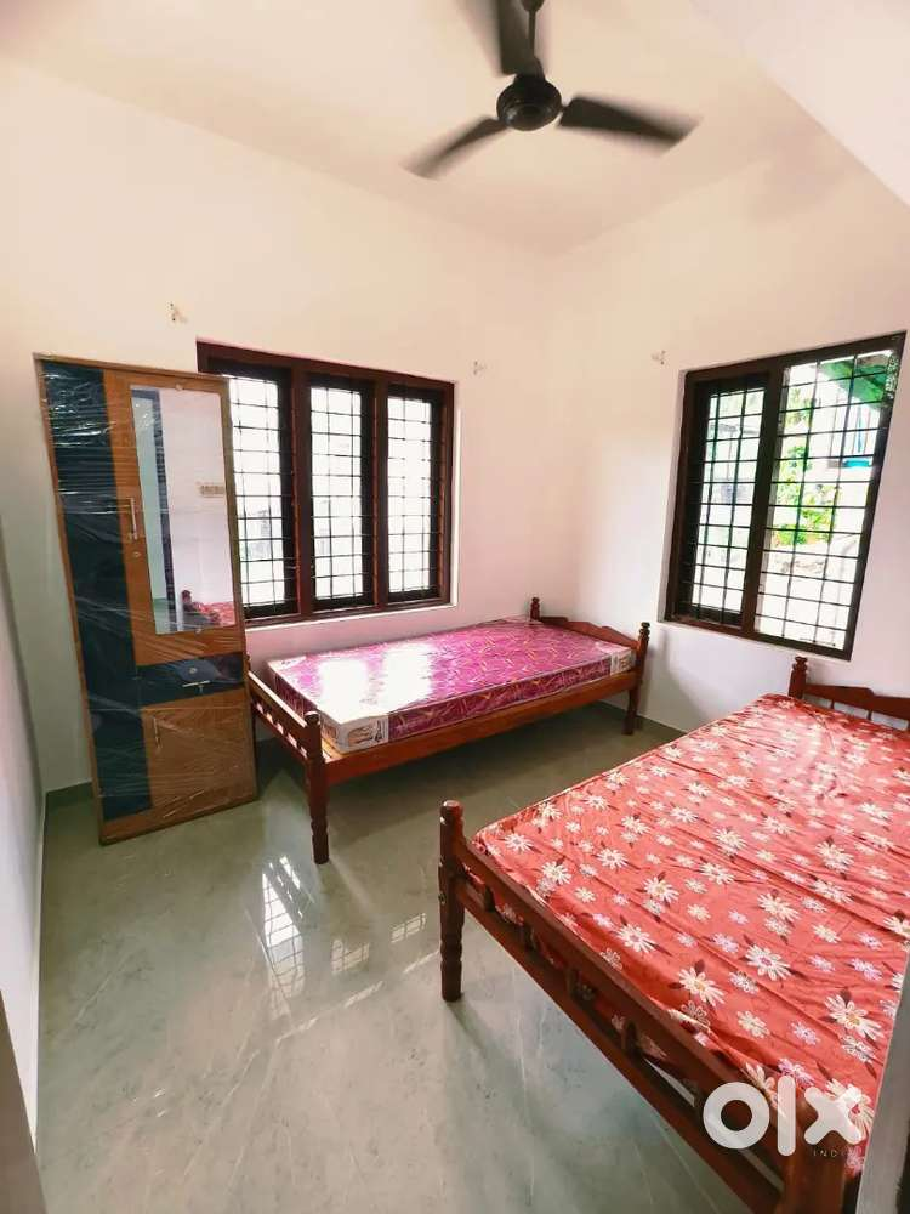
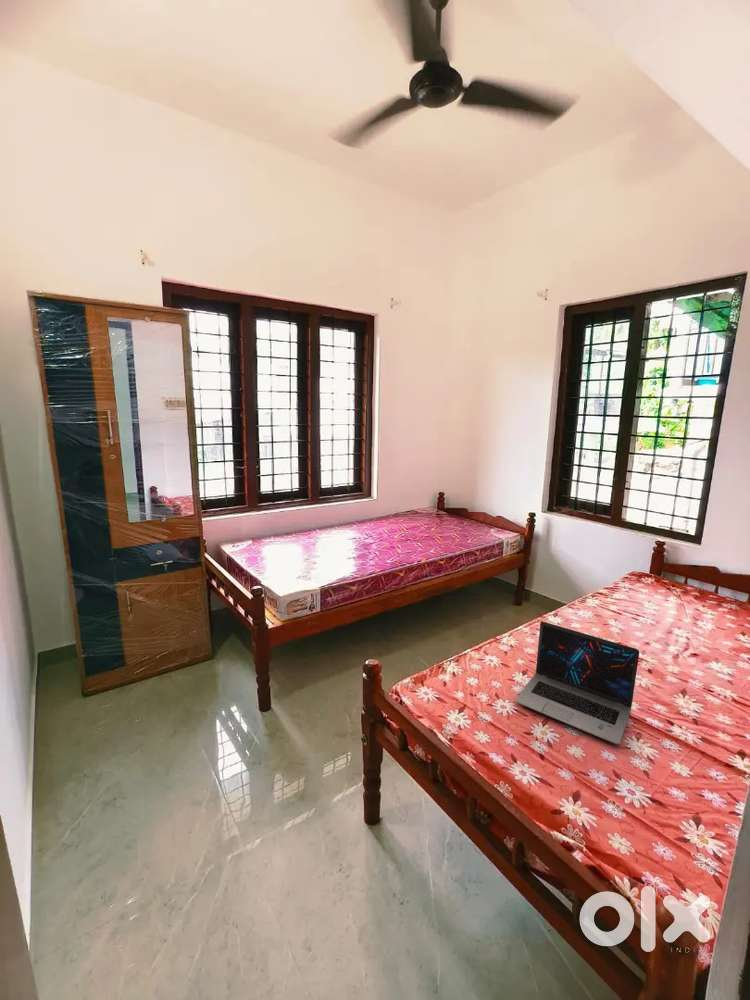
+ laptop [515,621,640,745]
